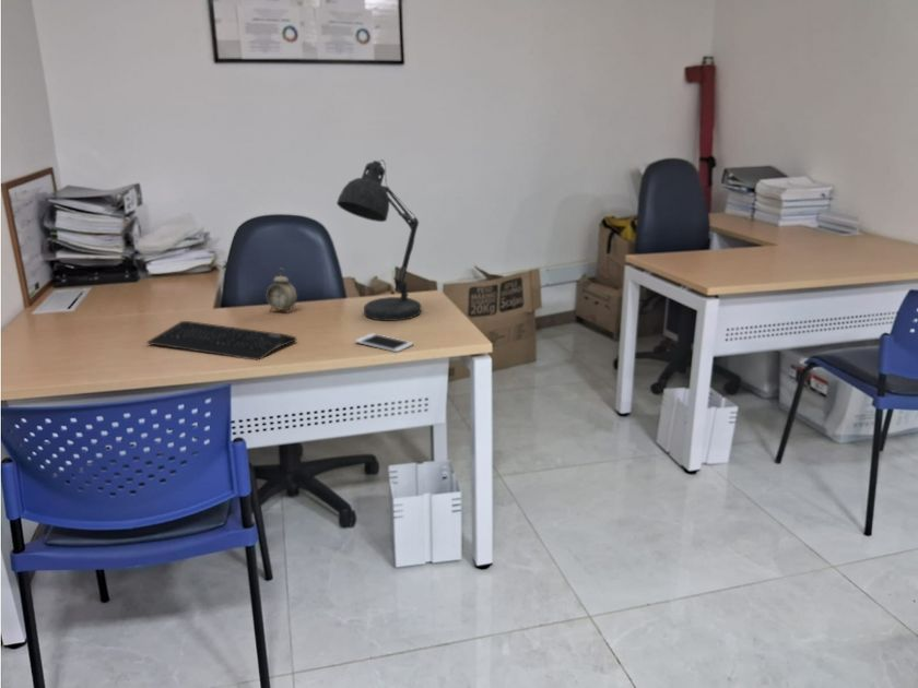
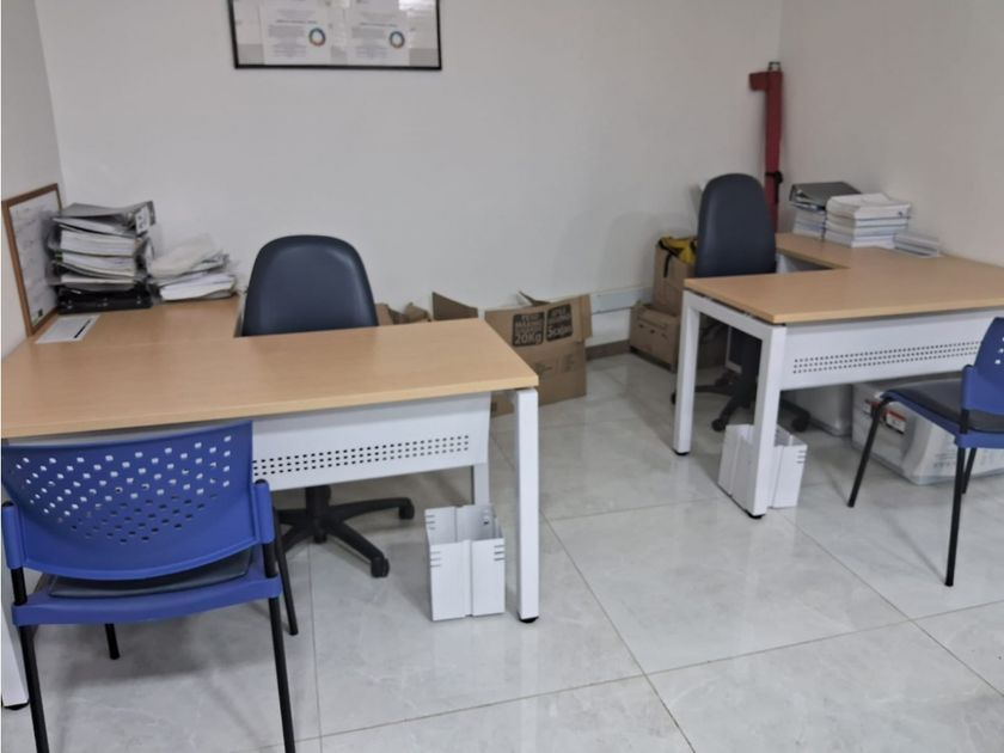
- cell phone [354,332,414,354]
- keyboard [145,320,298,361]
- alarm clock [266,268,298,315]
- desk lamp [336,159,422,322]
